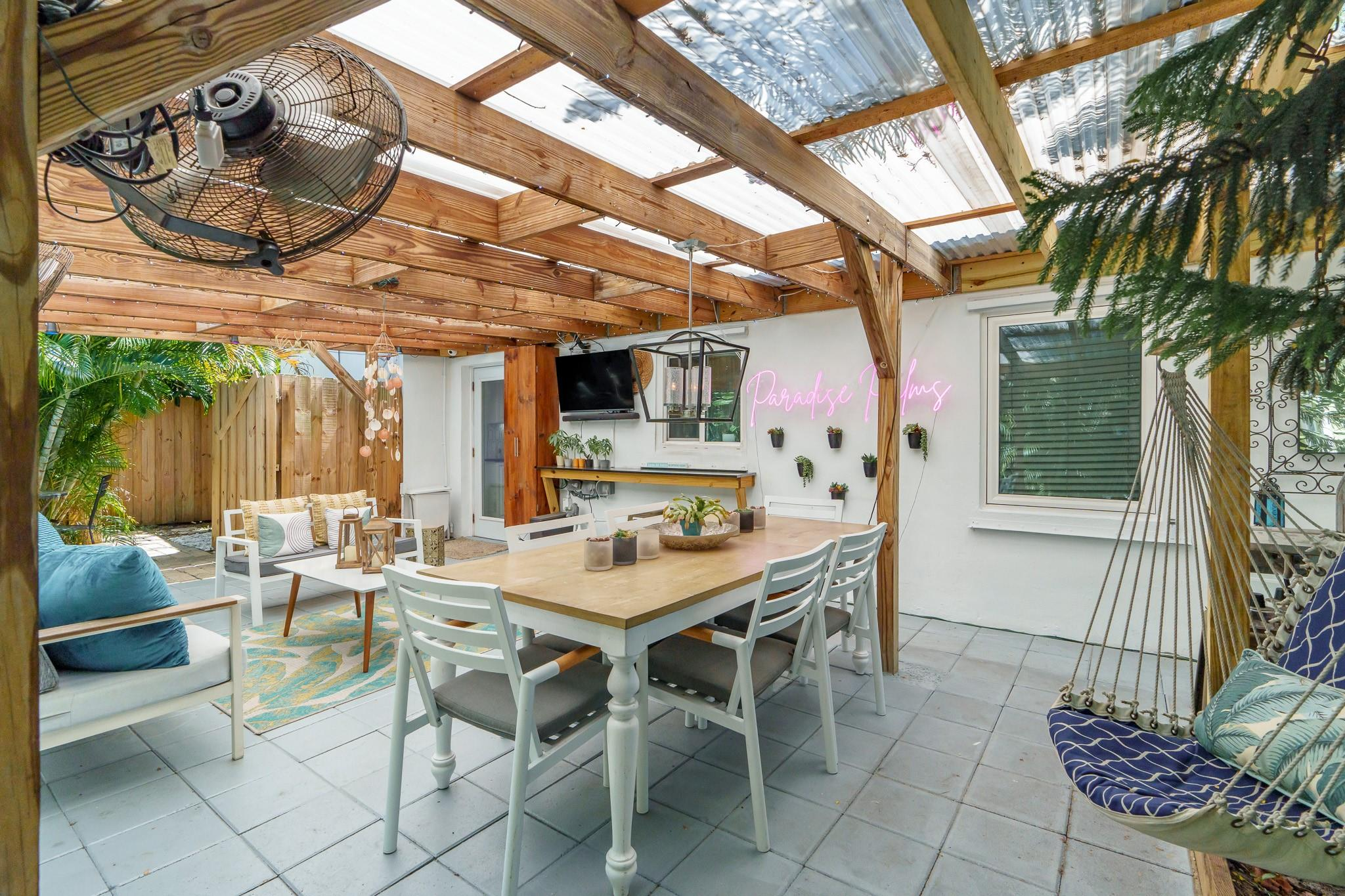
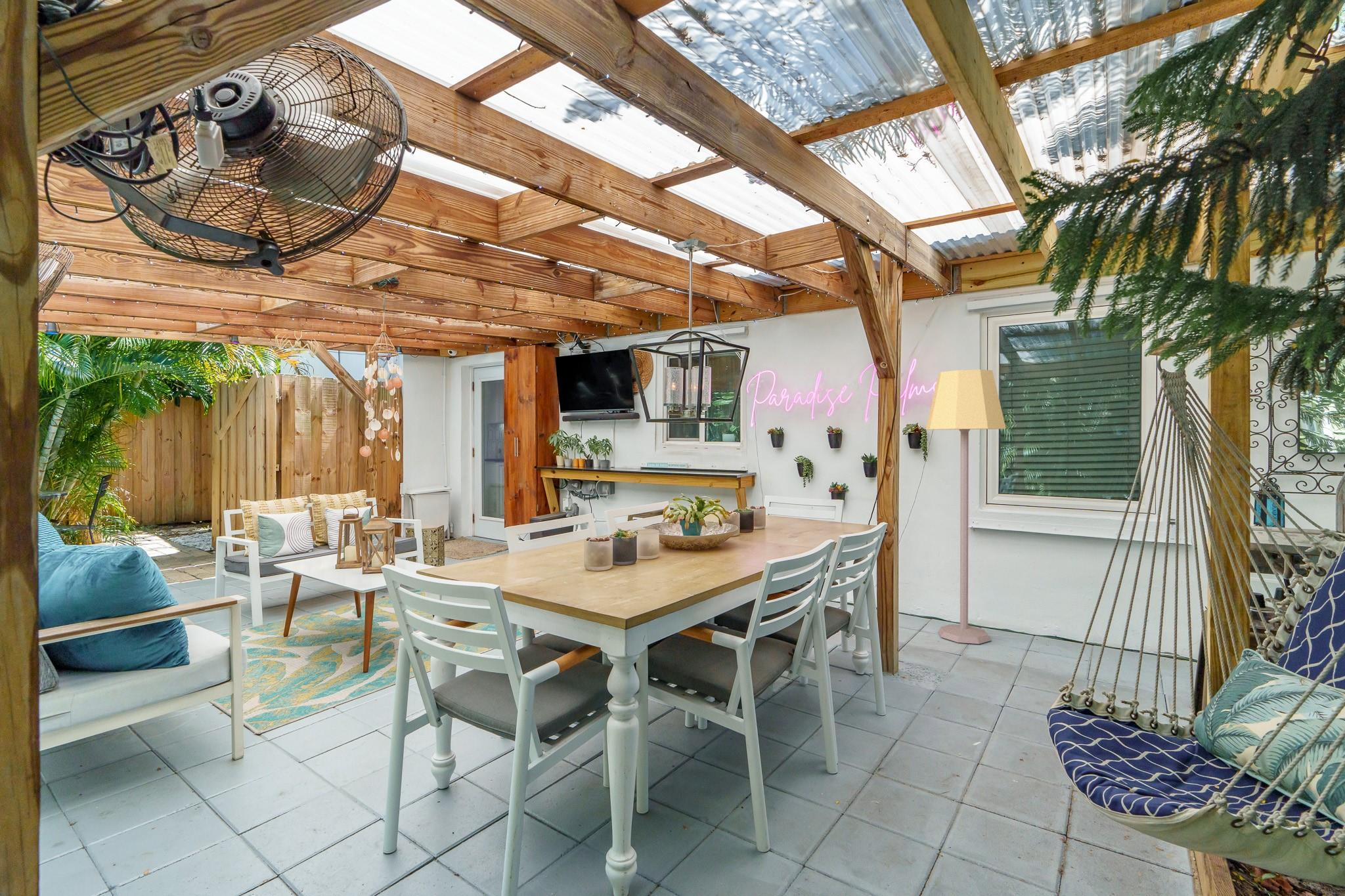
+ lamp [925,369,1007,645]
